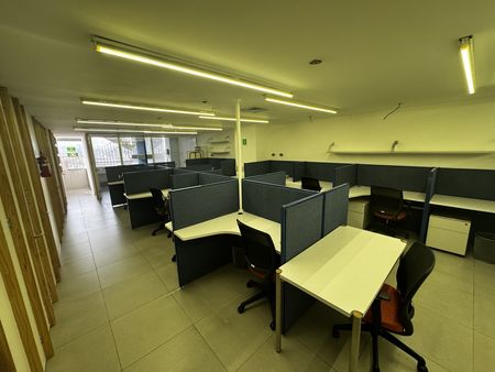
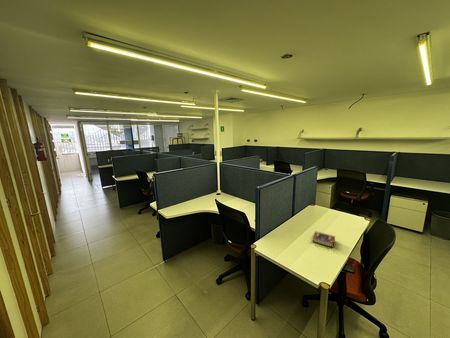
+ book [311,230,336,249]
